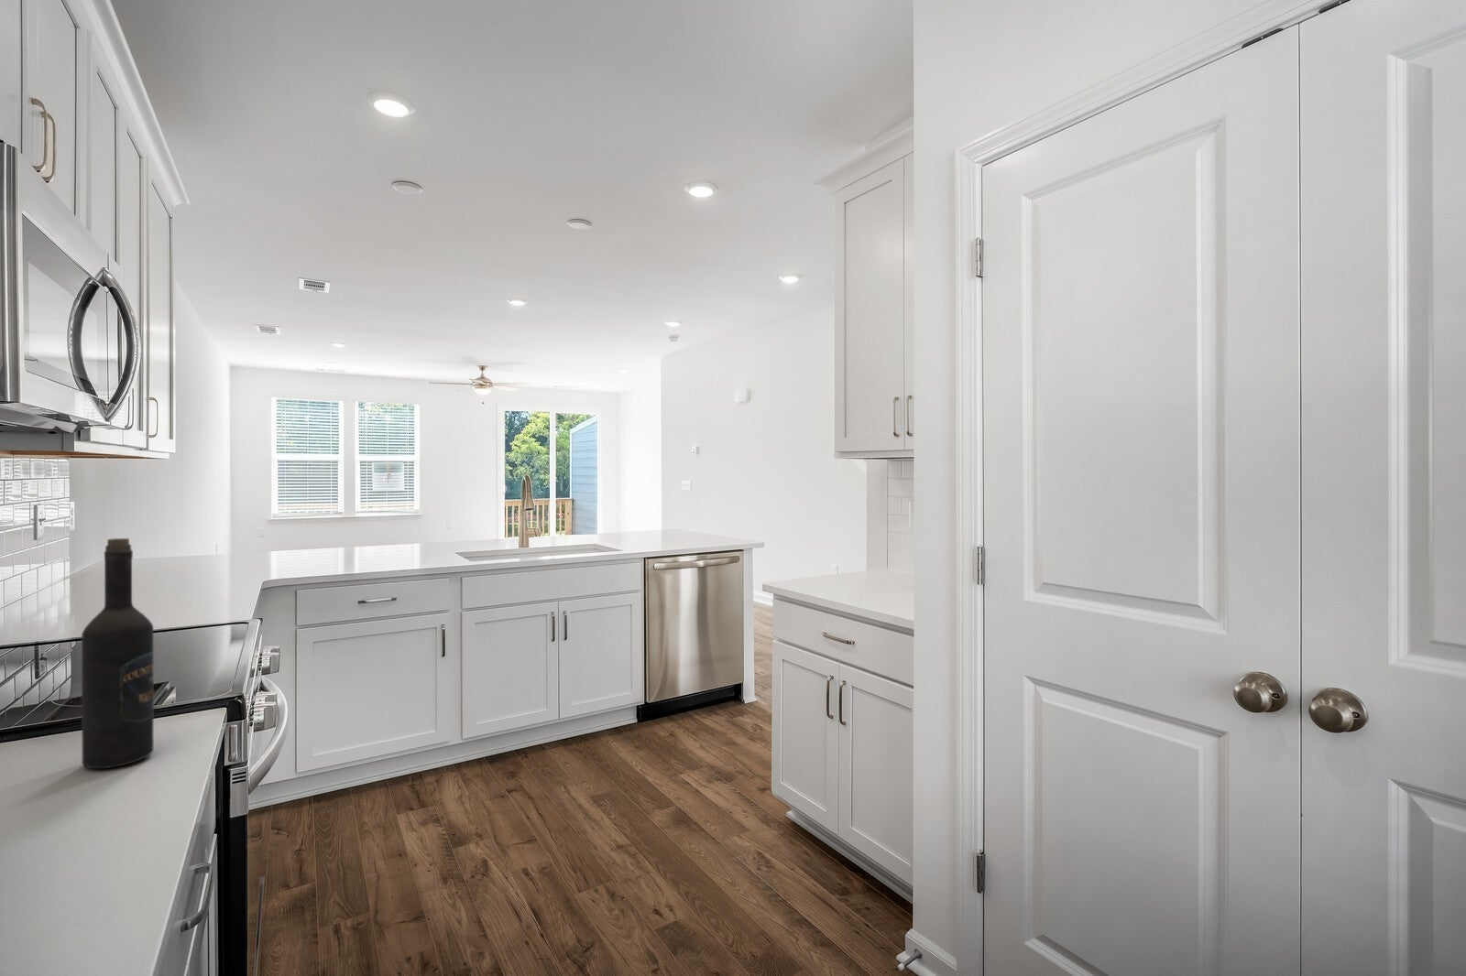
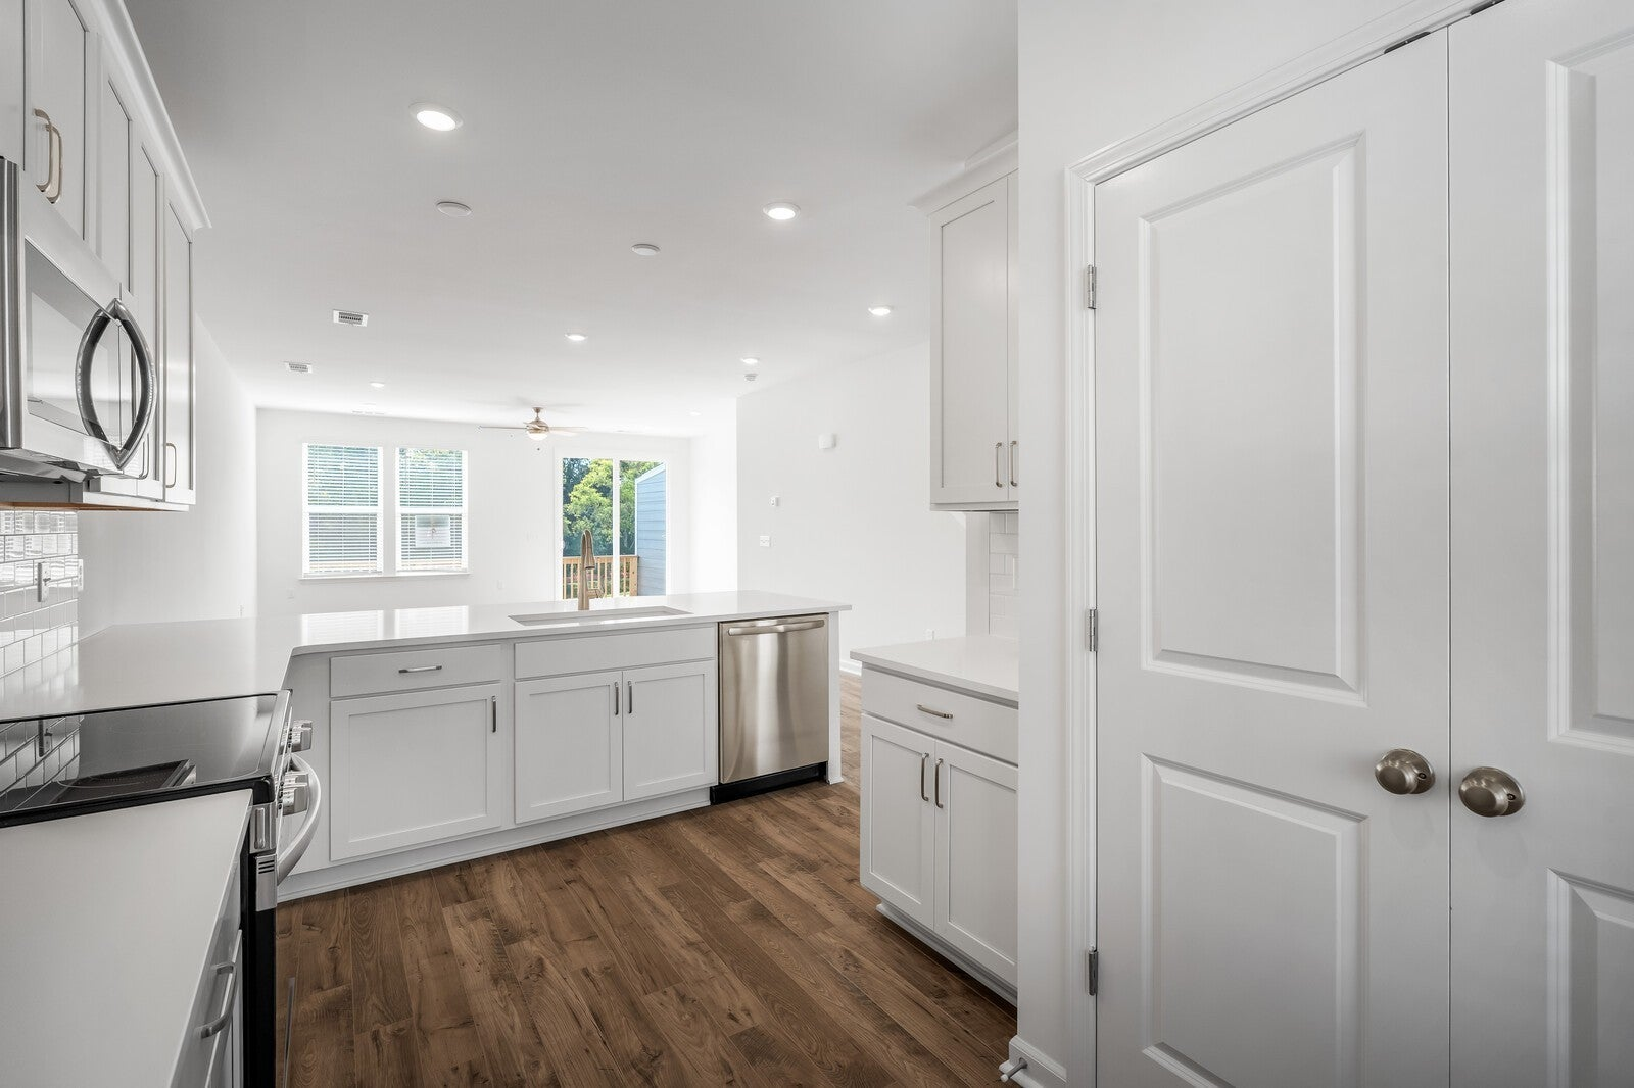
- wine bottle [81,537,154,769]
